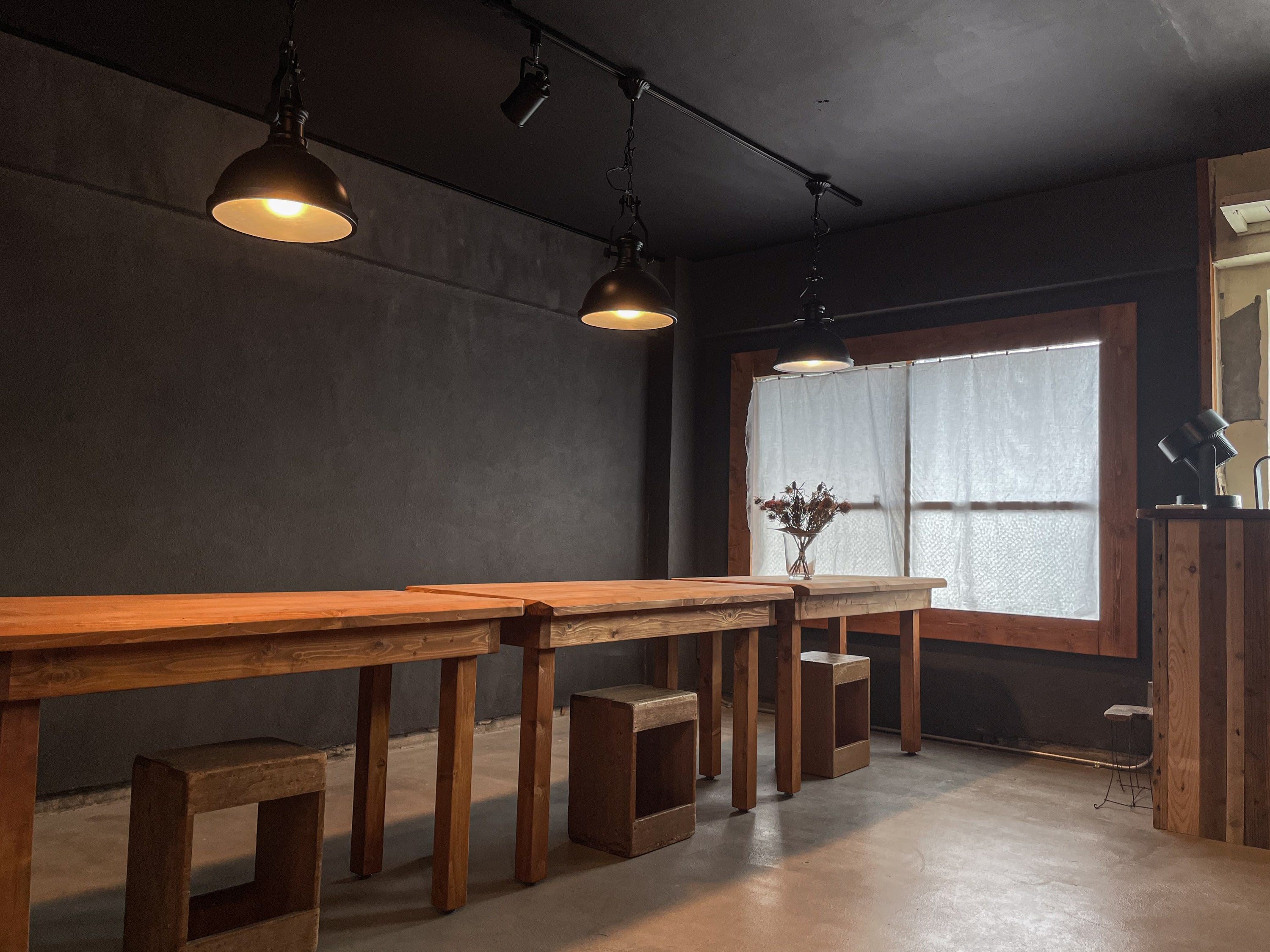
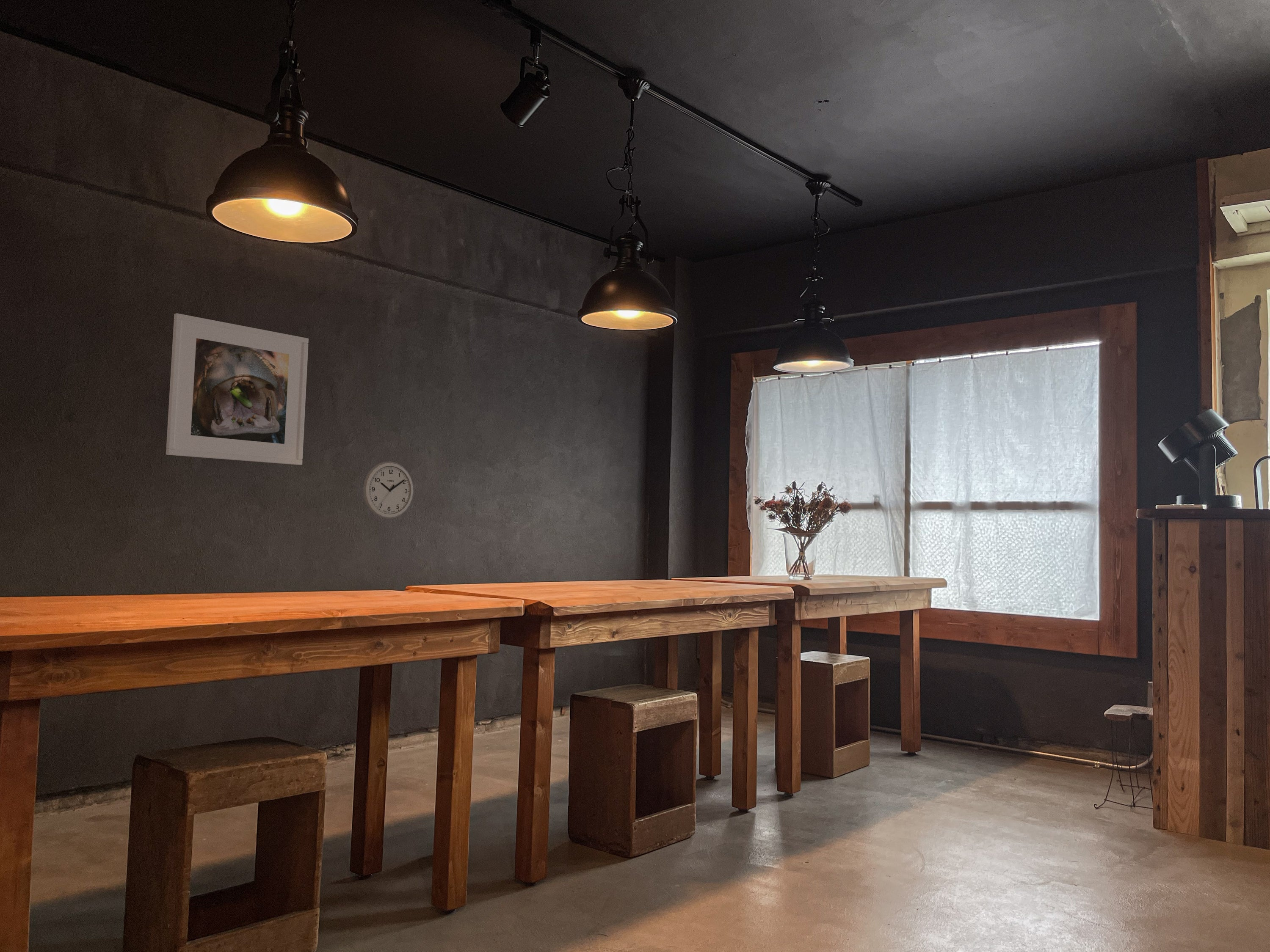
+ wall clock [363,461,414,520]
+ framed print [166,313,309,465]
